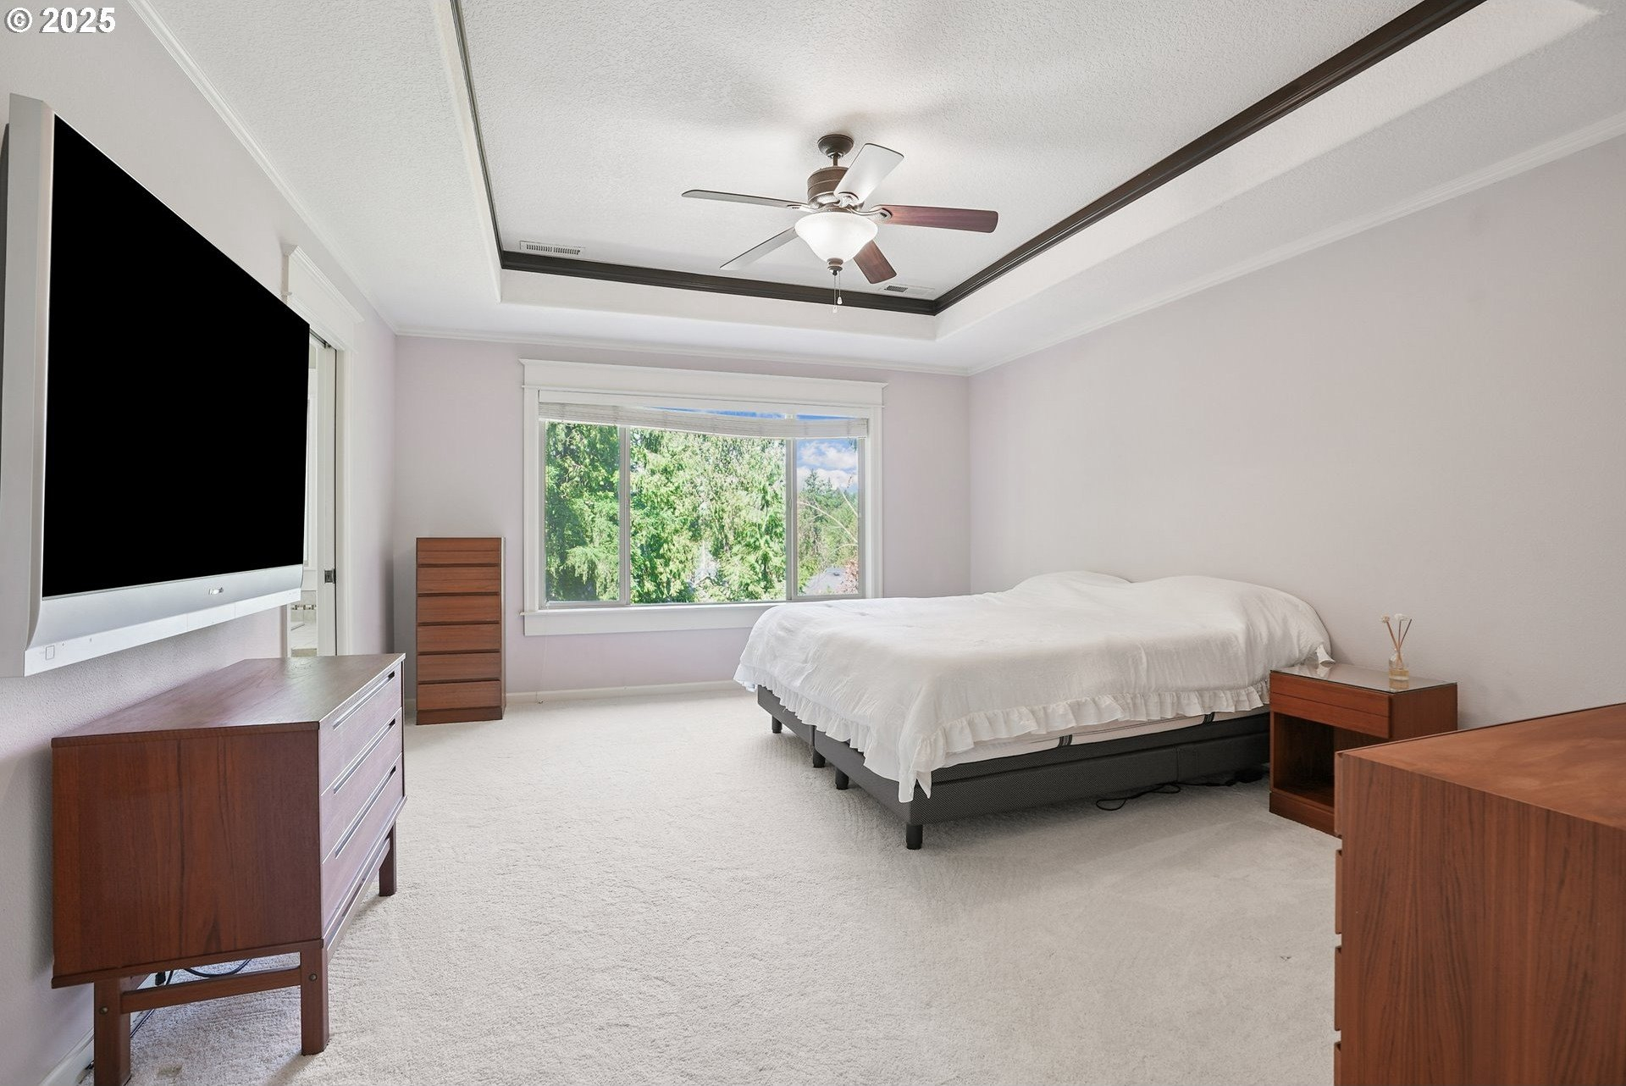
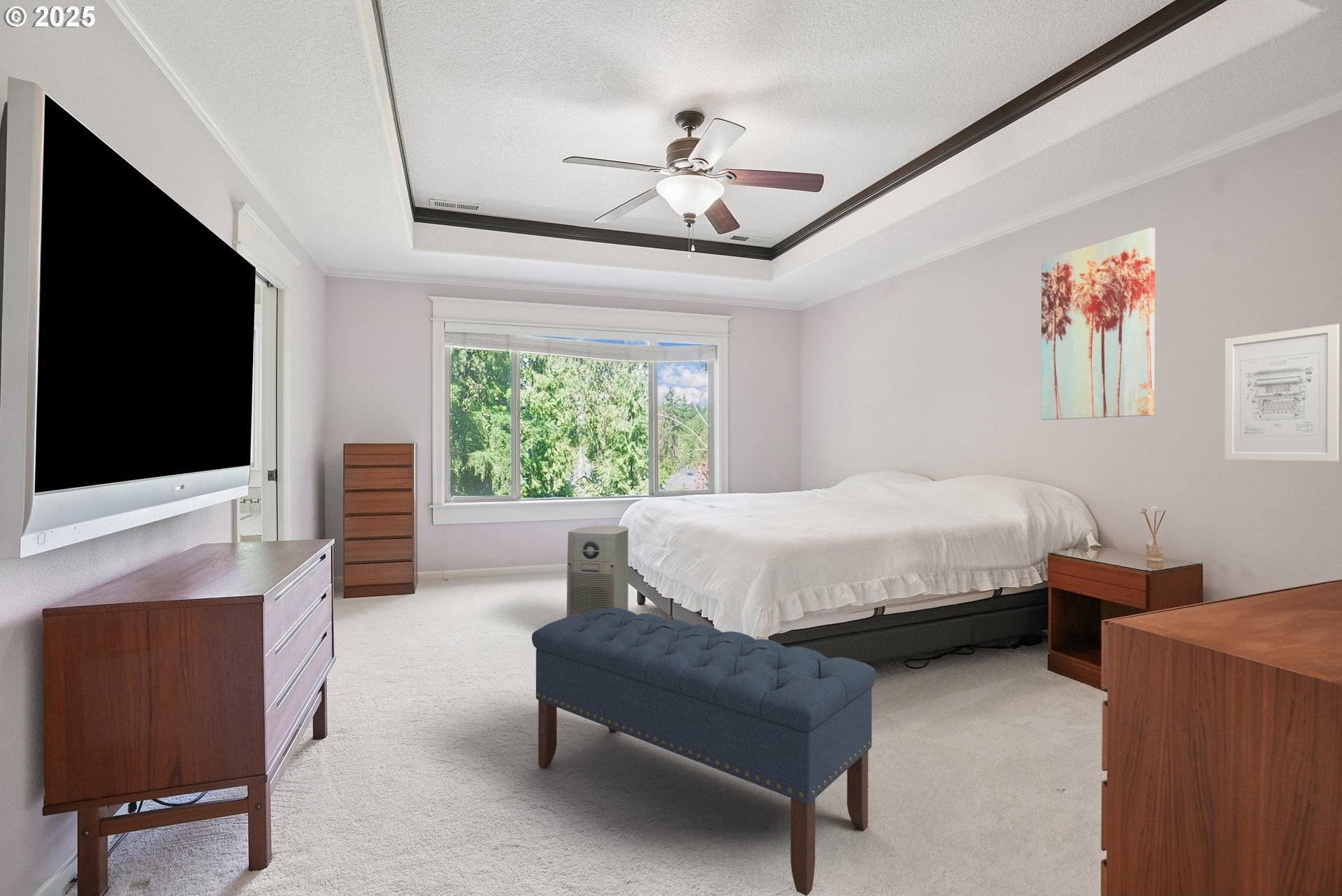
+ wall art [1224,324,1340,462]
+ air purifier [566,525,629,617]
+ bench [531,607,876,896]
+ wall art [1041,227,1155,421]
